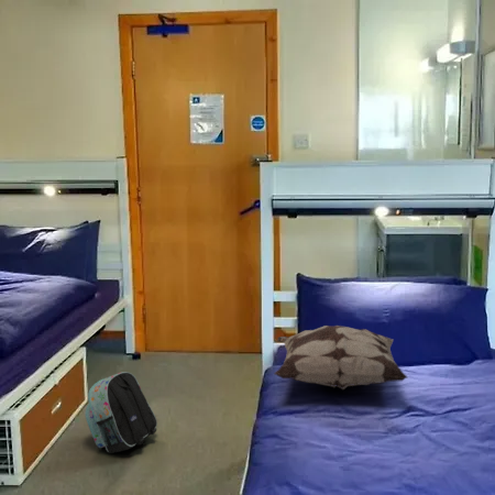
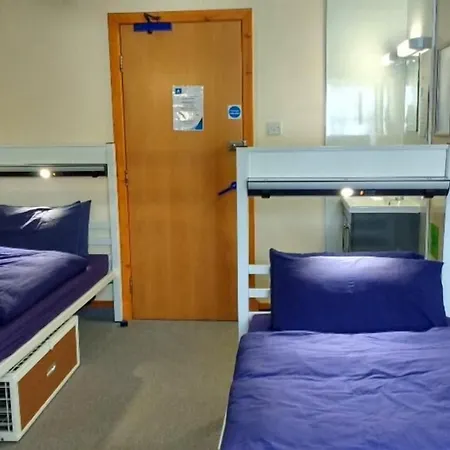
- decorative pillow [273,324,409,391]
- backpack [84,371,158,454]
